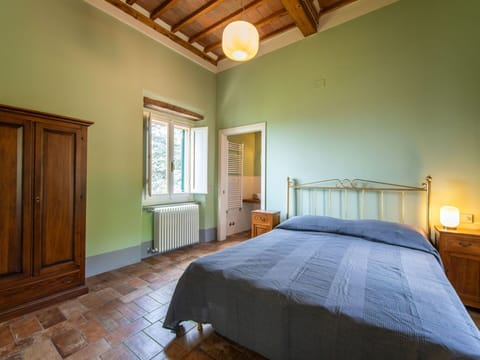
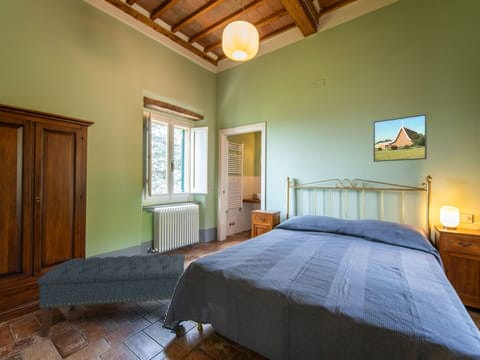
+ bench [36,253,186,338]
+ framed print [372,113,428,163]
